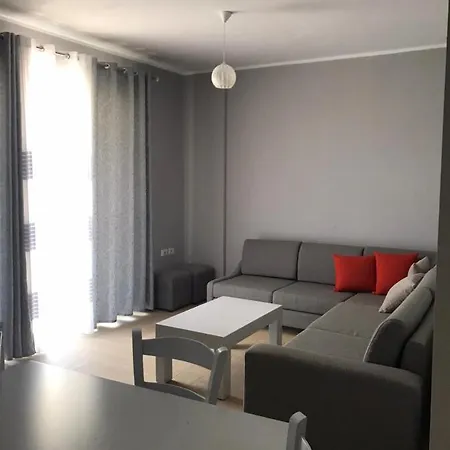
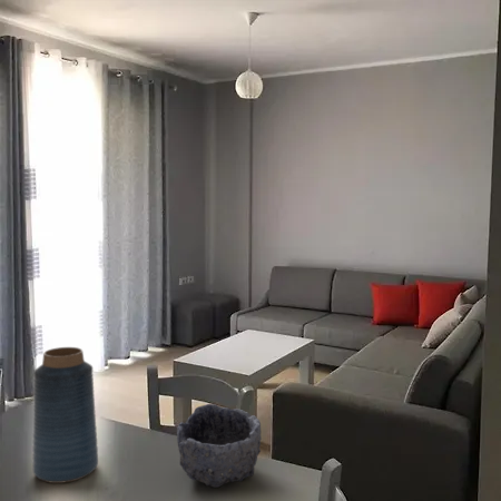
+ vase [32,346,99,484]
+ bowl [176,403,263,489]
